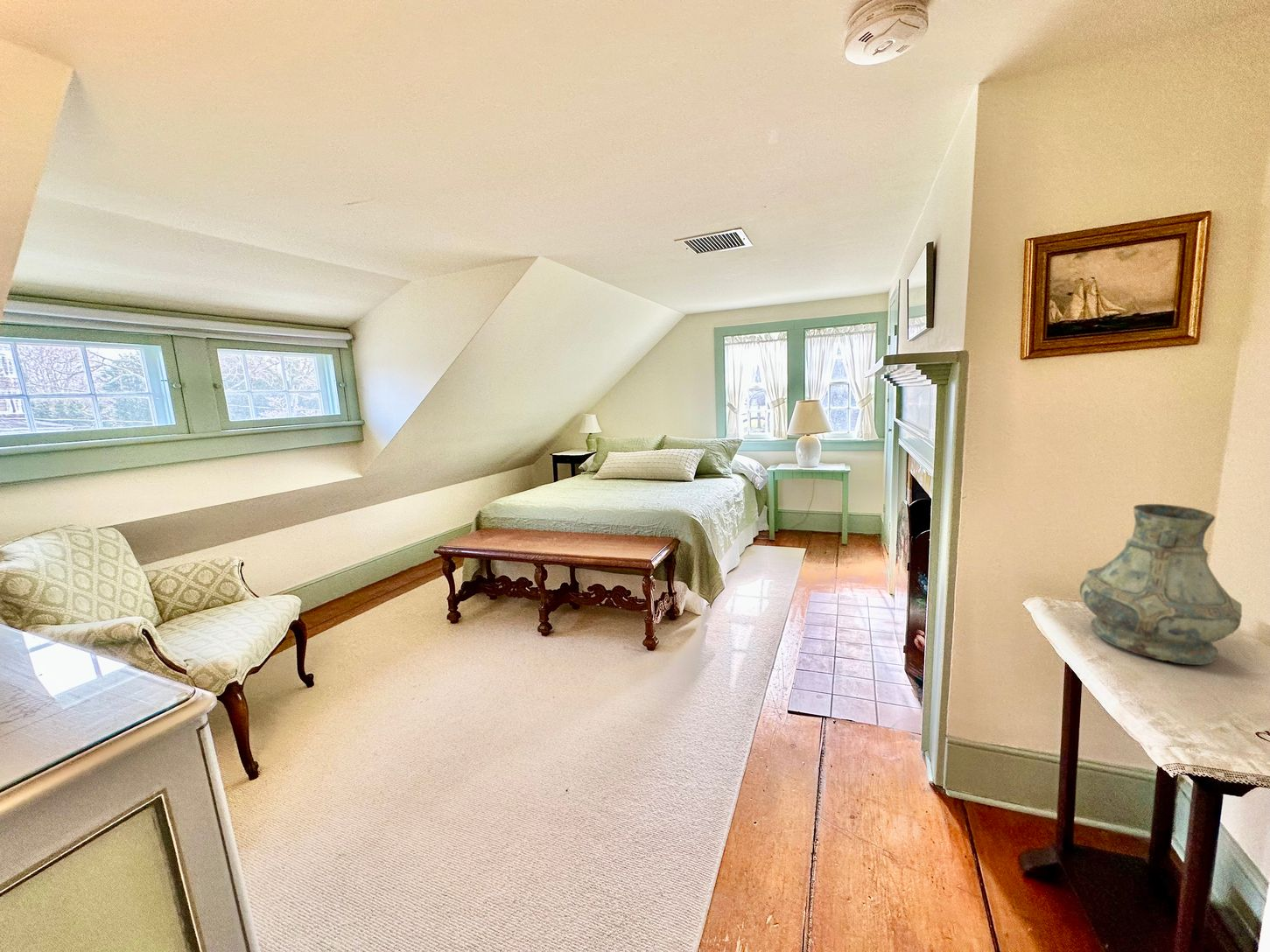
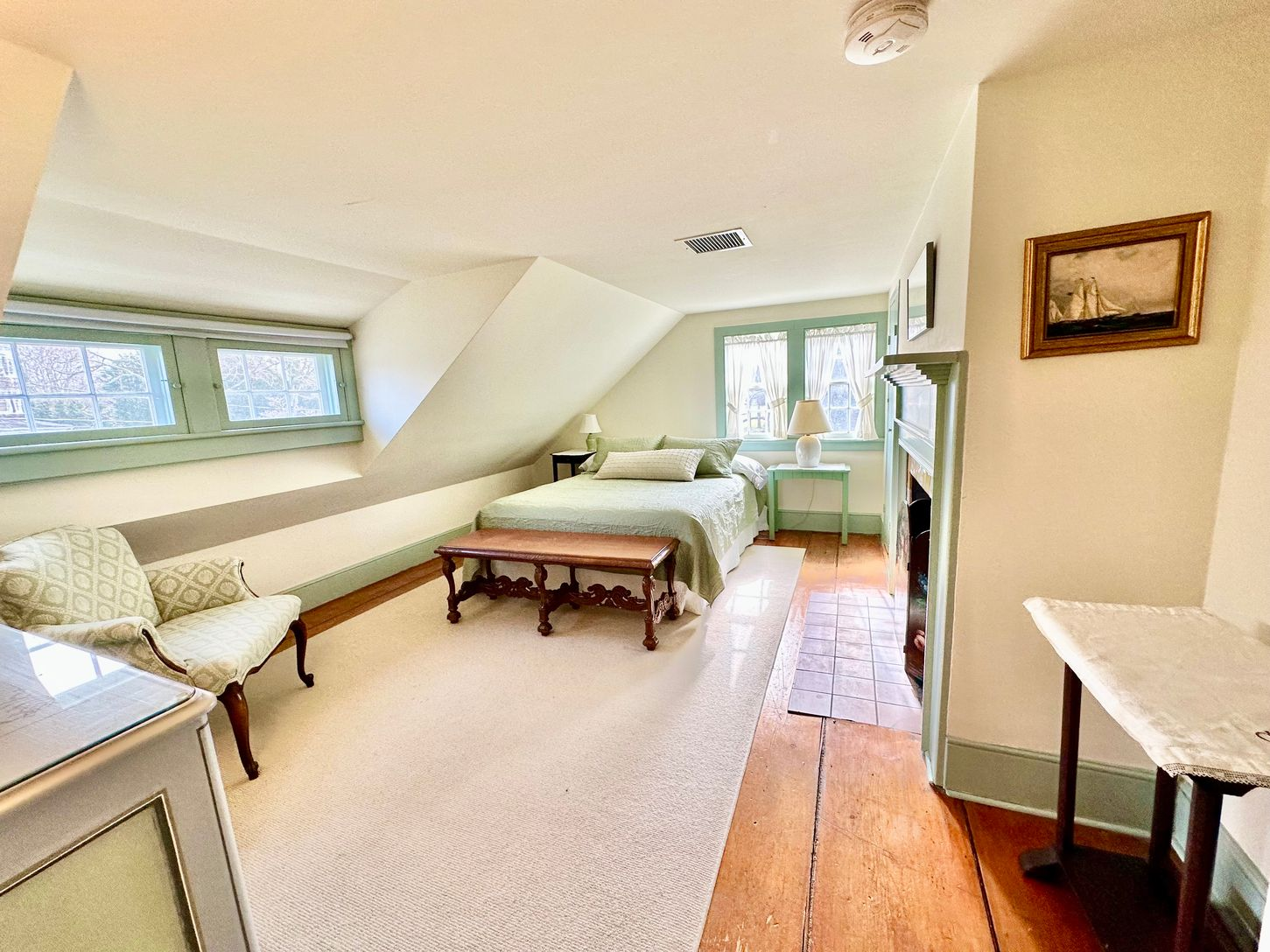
- vase [1079,503,1243,666]
